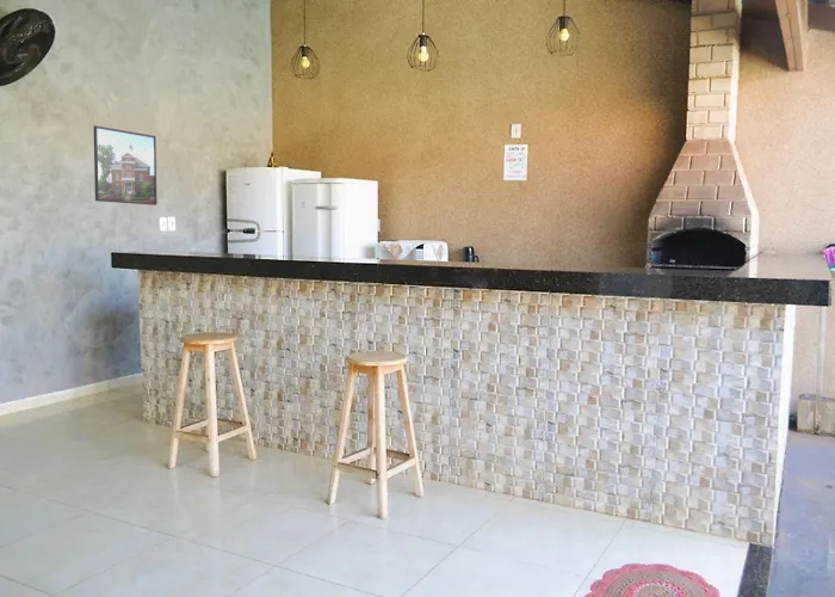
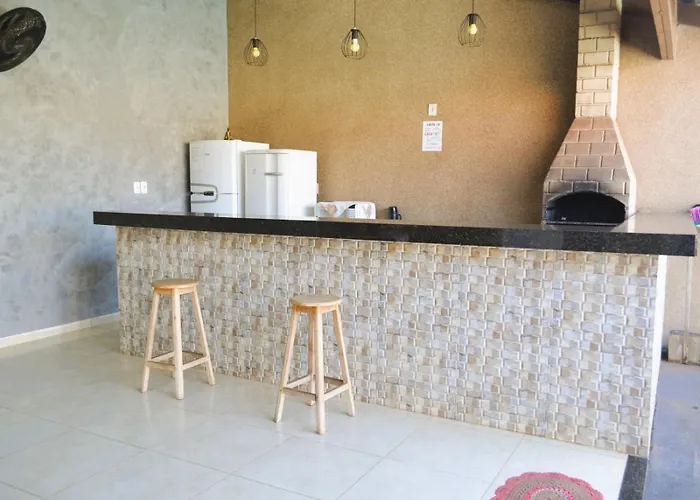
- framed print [93,124,157,207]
